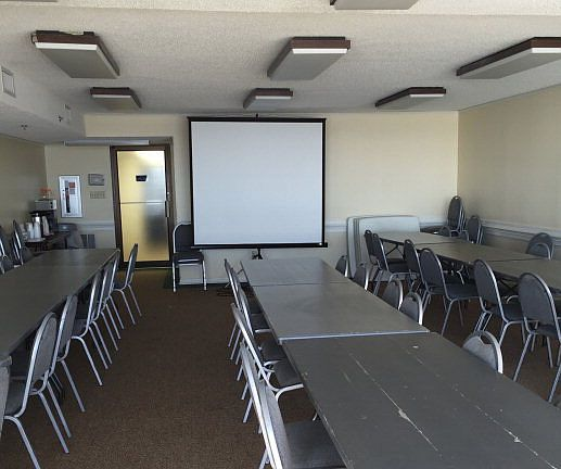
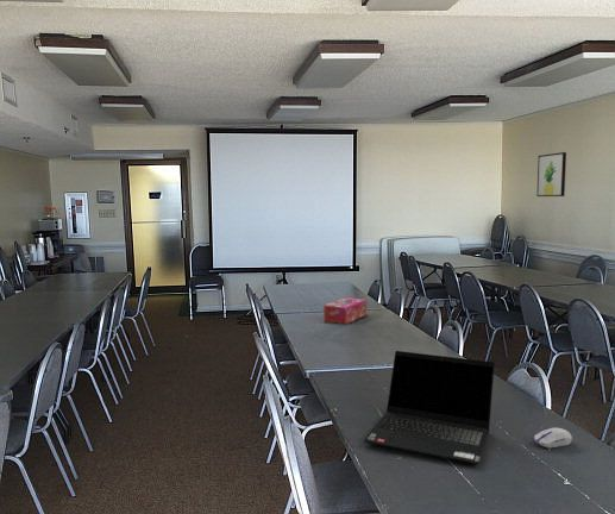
+ computer mouse [533,427,573,450]
+ wall art [535,151,567,198]
+ tissue box [322,296,368,325]
+ laptop computer [363,350,496,465]
